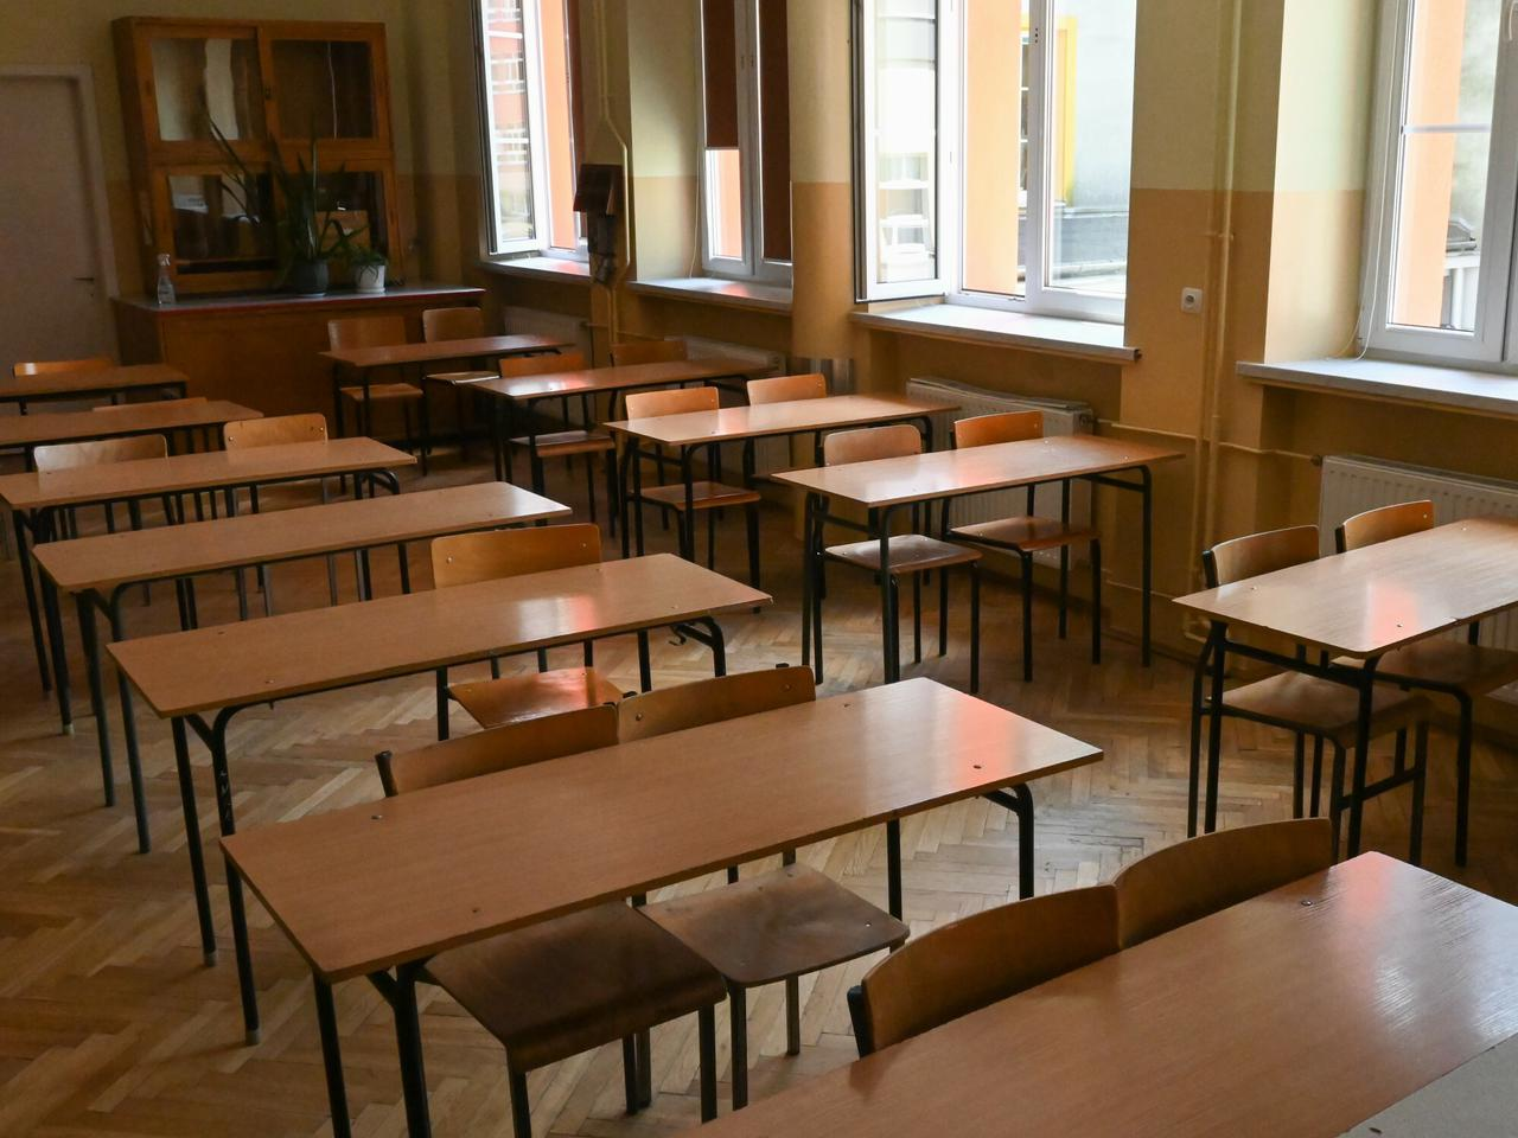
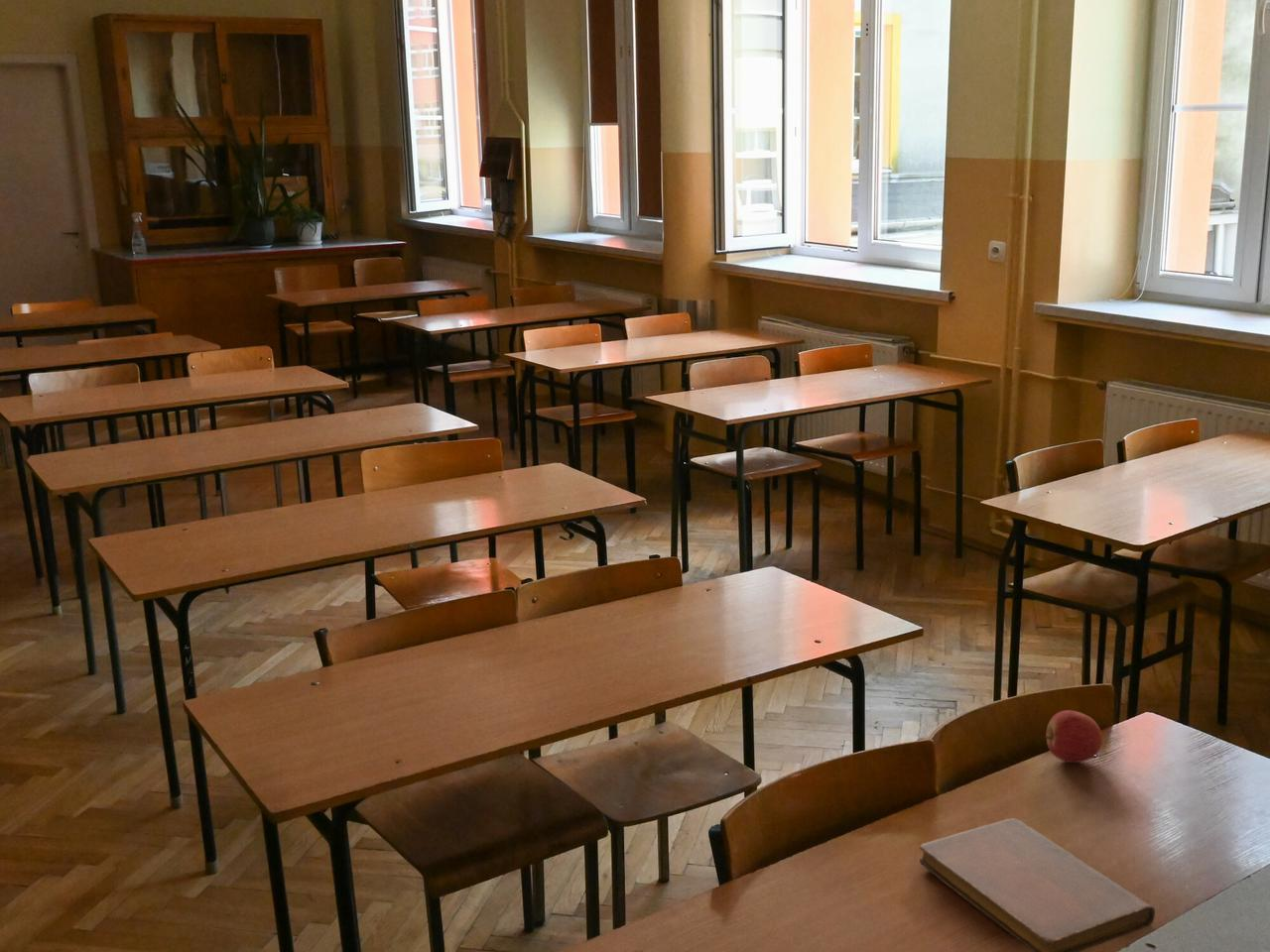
+ apple [1044,709,1103,764]
+ notebook [919,817,1156,952]
